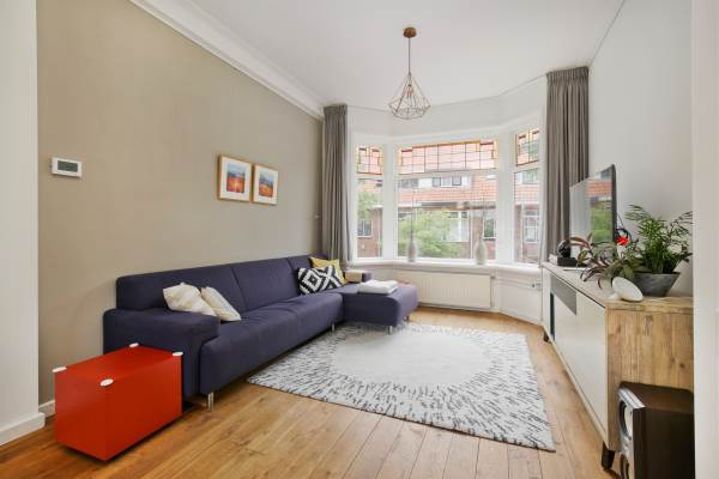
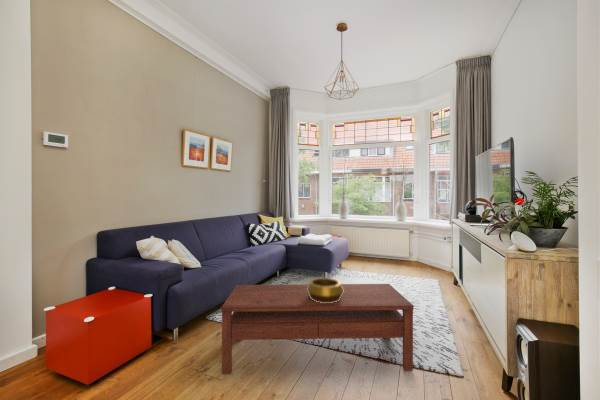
+ coffee table [220,283,415,375]
+ decorative bowl [307,277,344,303]
